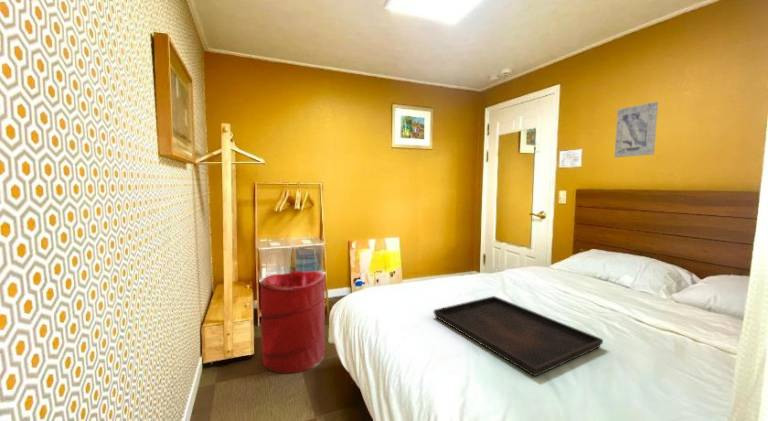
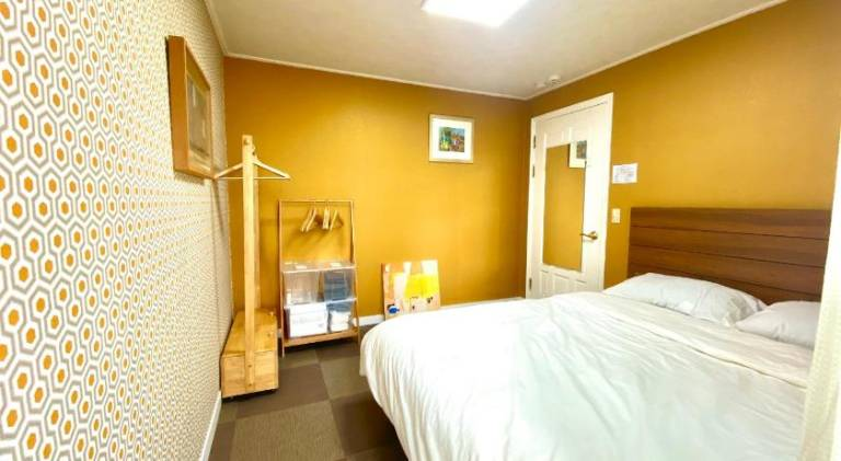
- wall art [613,101,659,158]
- serving tray [433,295,604,377]
- laundry hamper [259,270,327,374]
